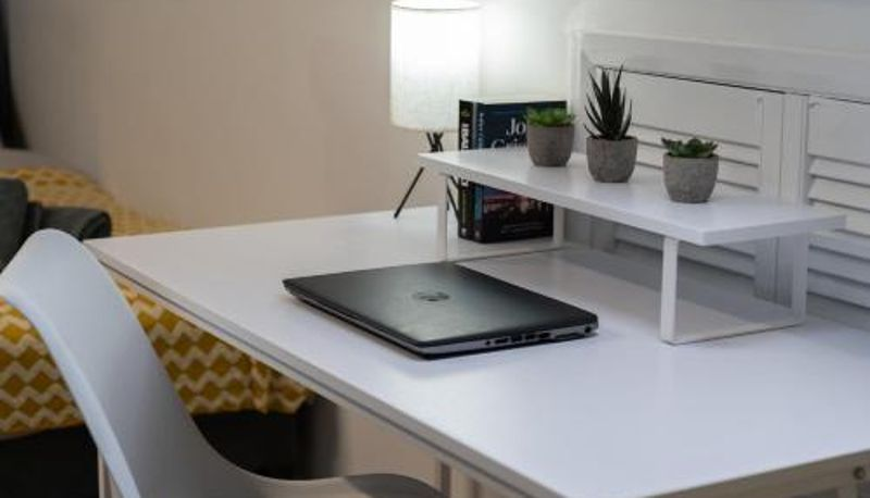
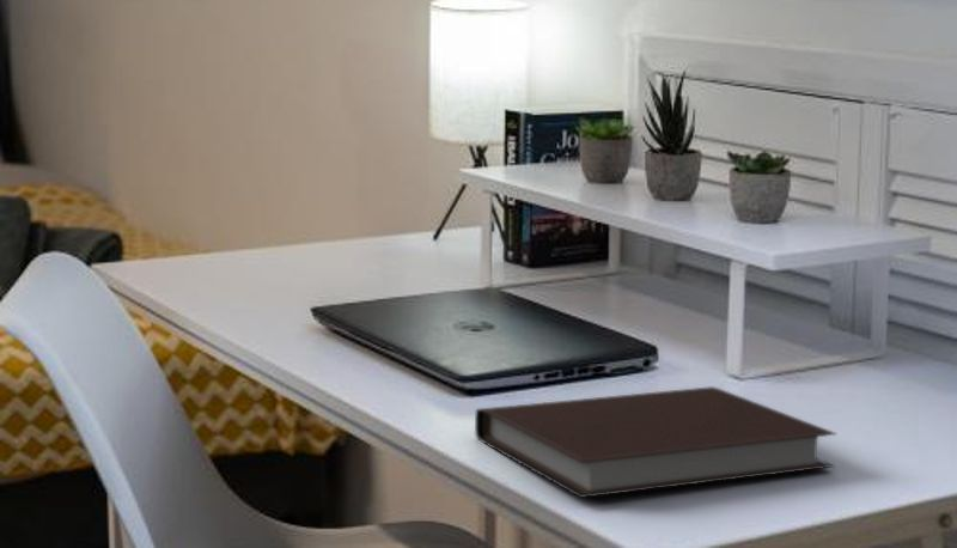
+ notebook [474,385,837,499]
